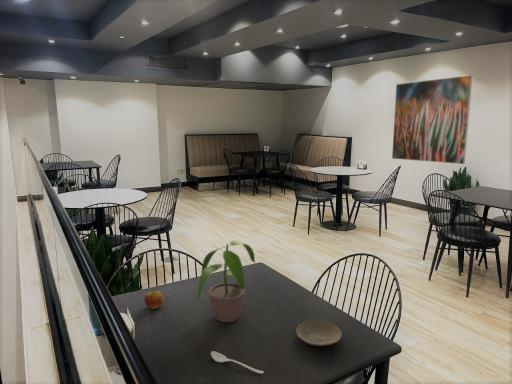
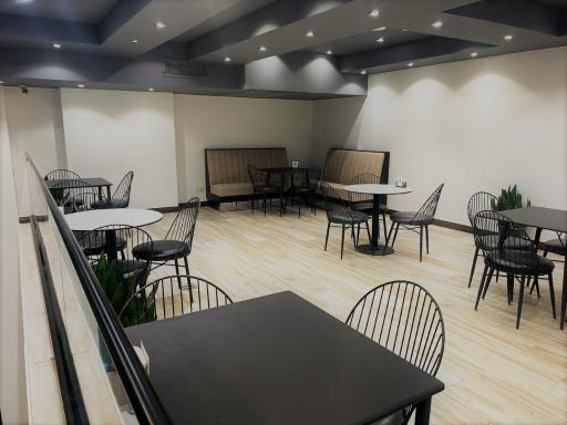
- apple [144,288,164,310]
- spoon [210,350,265,375]
- plate [295,319,343,347]
- potted plant [195,240,256,323]
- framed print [391,74,474,165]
